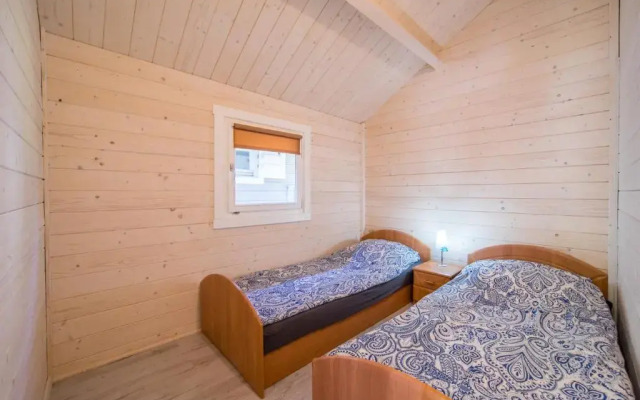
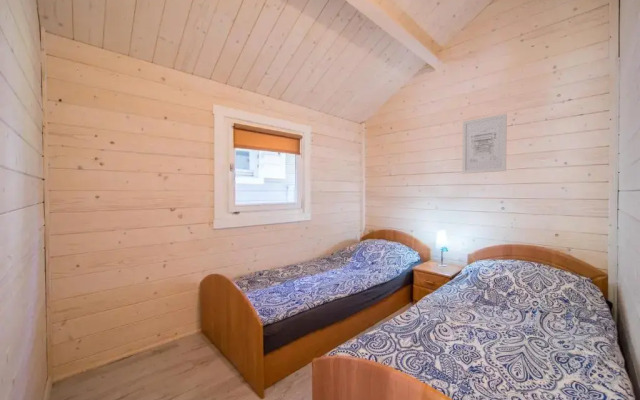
+ wall art [461,113,508,175]
